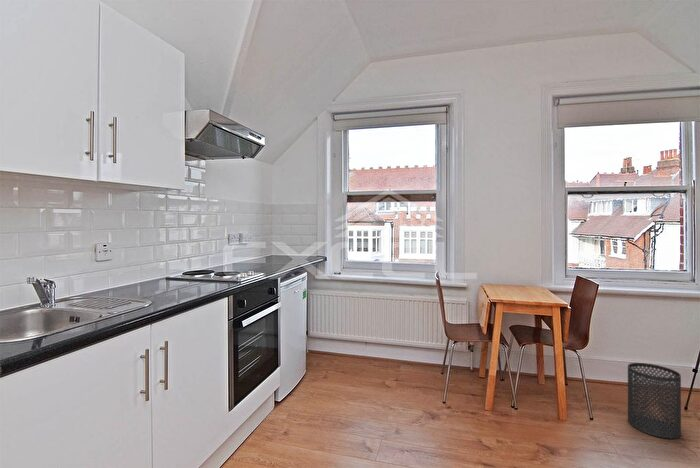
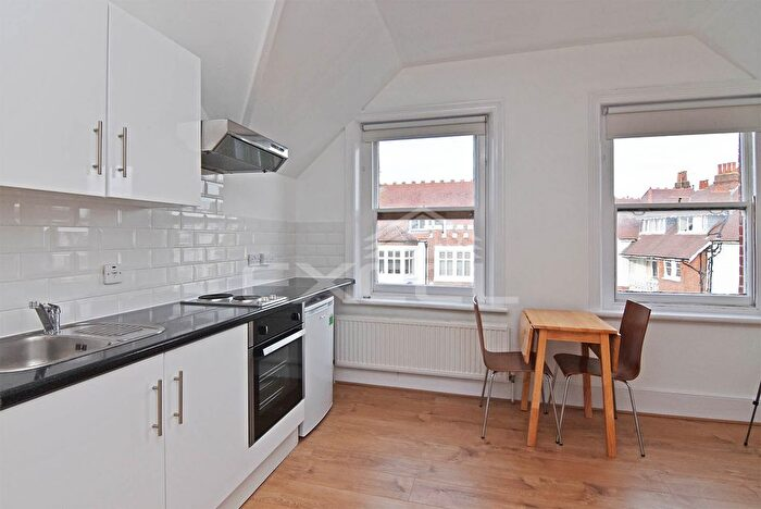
- trash can [627,362,682,440]
